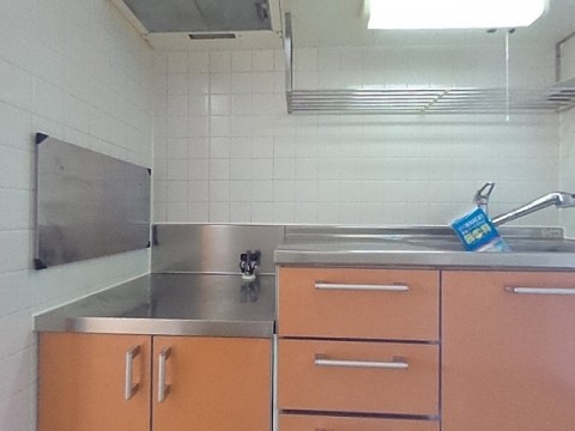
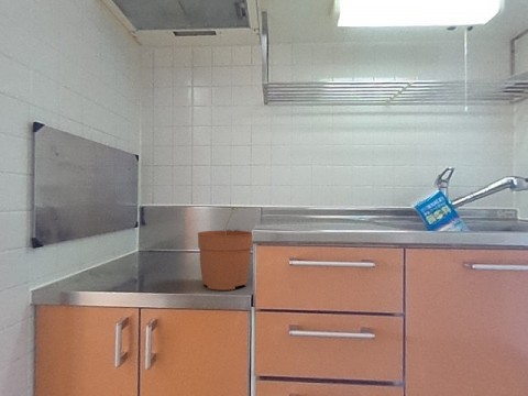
+ plant pot [196,206,253,292]
